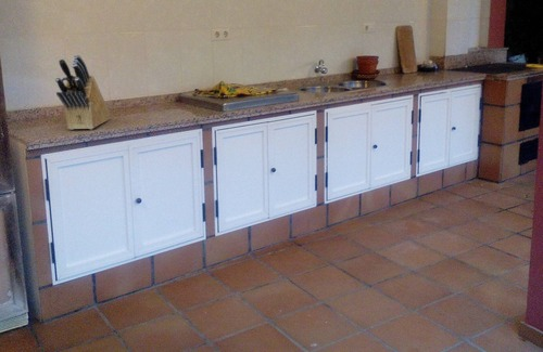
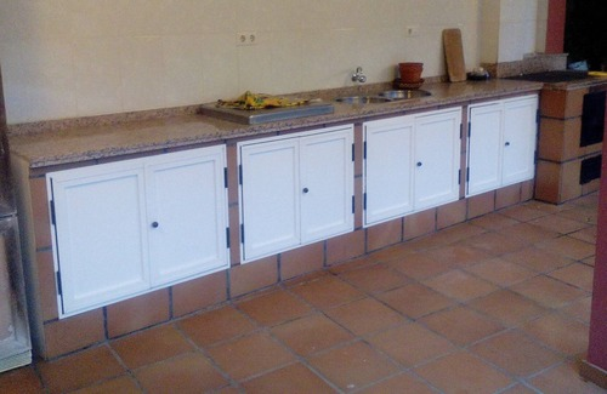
- knife block [54,54,111,131]
